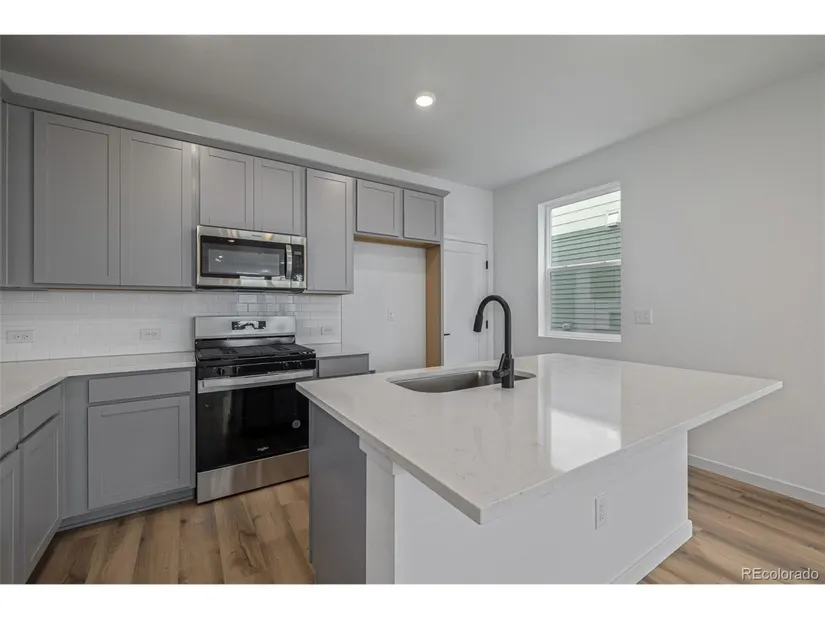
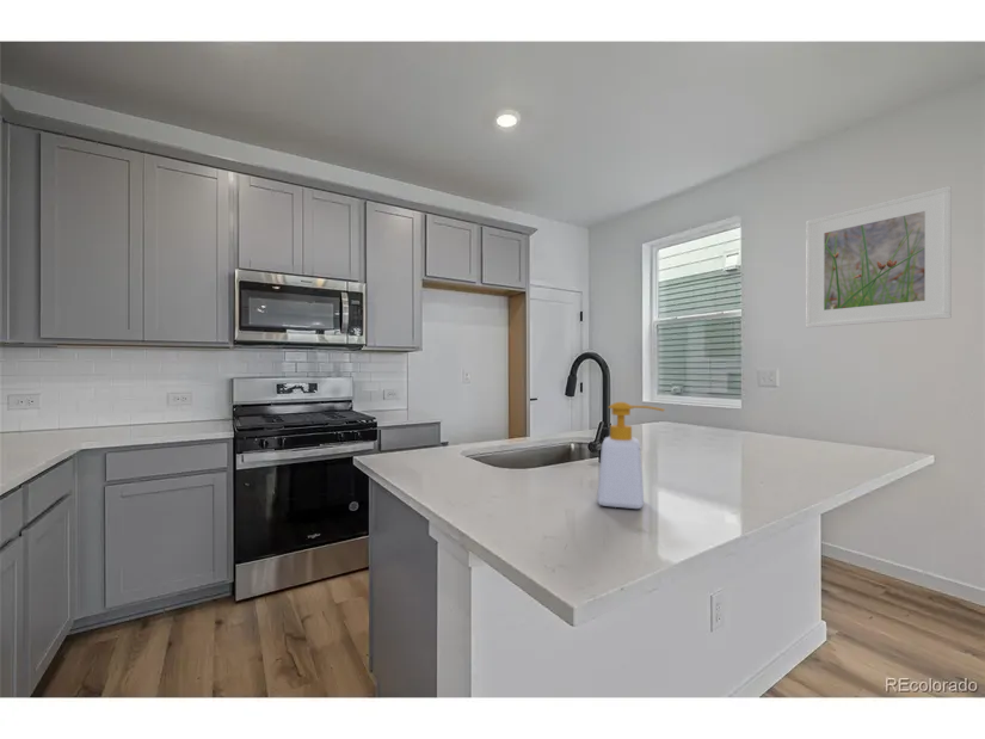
+ soap bottle [596,401,666,510]
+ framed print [805,185,953,328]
